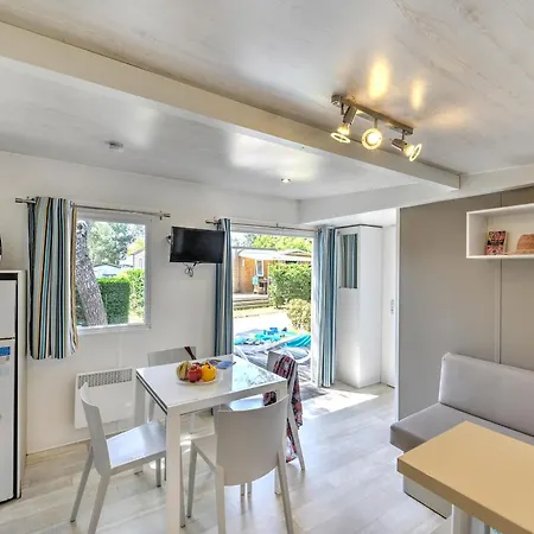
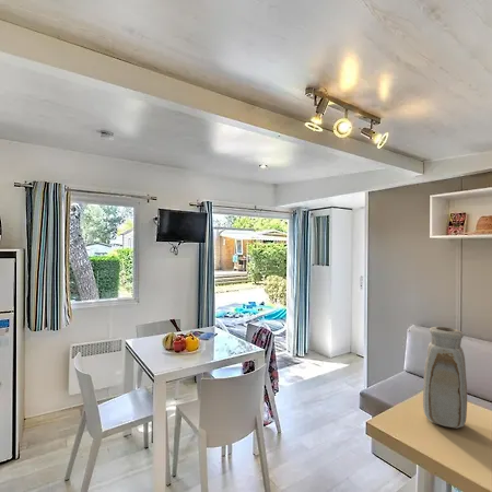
+ vase [422,326,468,429]
